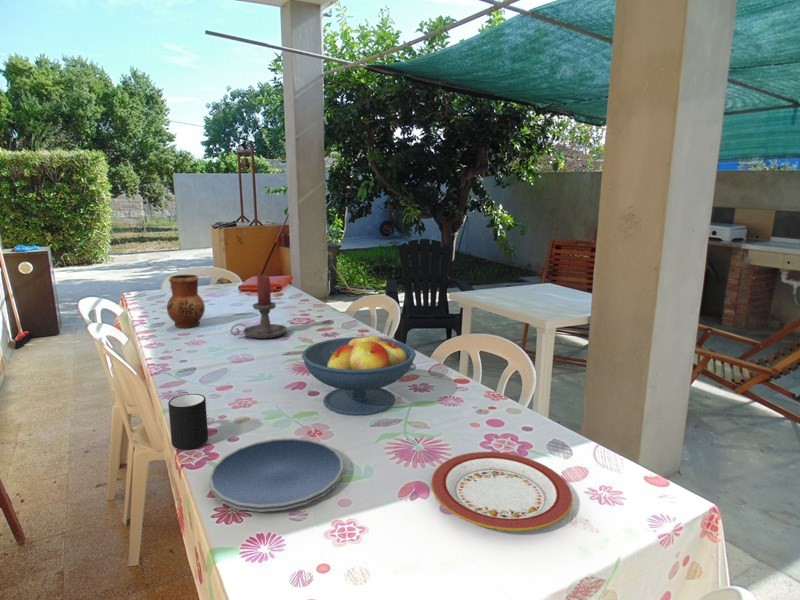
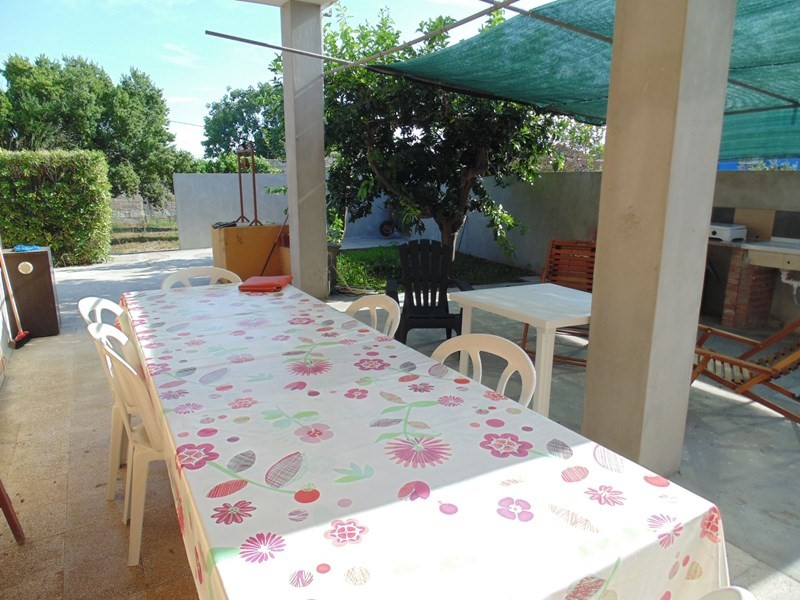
- mug [167,393,209,450]
- pitcher [166,274,206,329]
- plate [430,451,574,532]
- fruit bowl [301,331,417,416]
- candle holder [230,274,288,340]
- plate [208,437,344,513]
